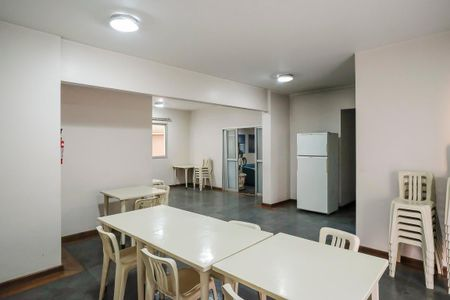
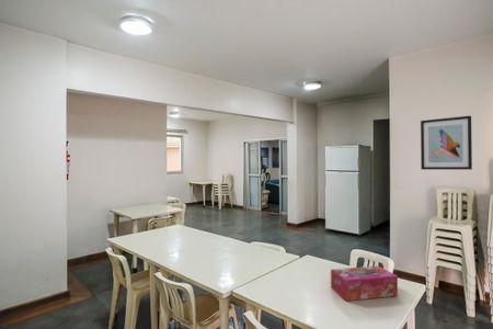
+ tissue box [330,264,399,302]
+ wall art [420,115,473,171]
